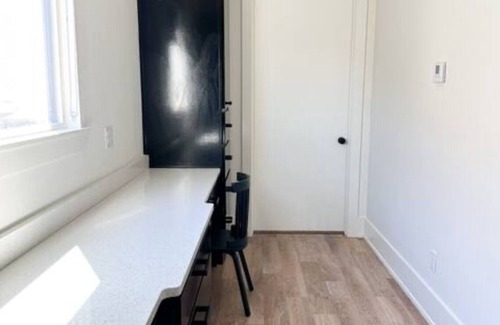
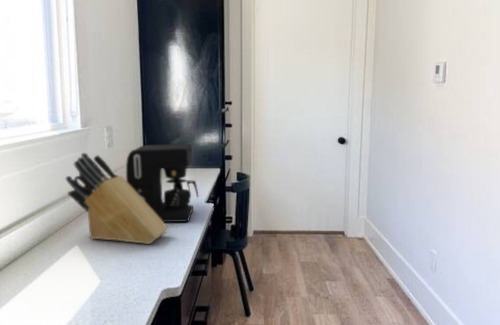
+ knife block [65,152,170,245]
+ coffee maker [125,143,199,223]
